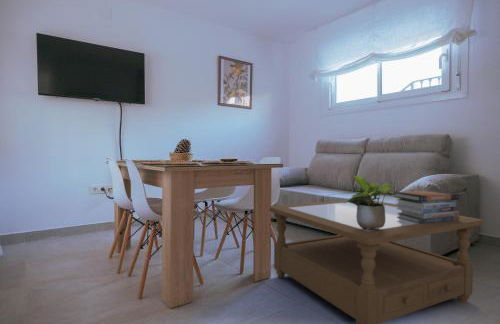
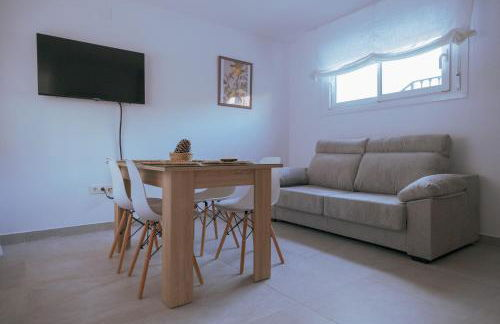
- potted plant [344,175,394,229]
- coffee table [269,199,484,324]
- book stack [393,190,461,224]
